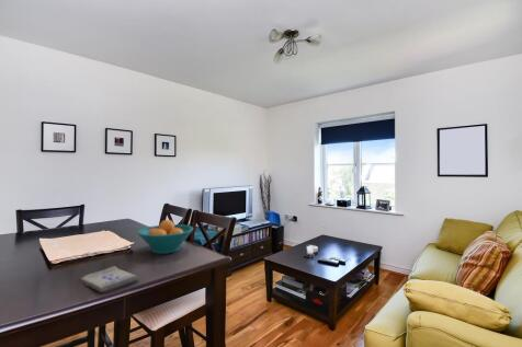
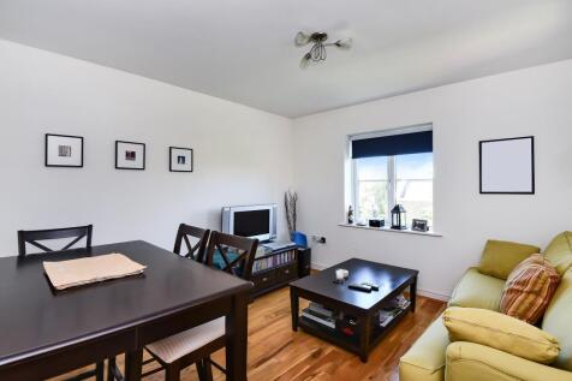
- fruit bowl [136,219,194,255]
- desk calendar [76,265,141,293]
